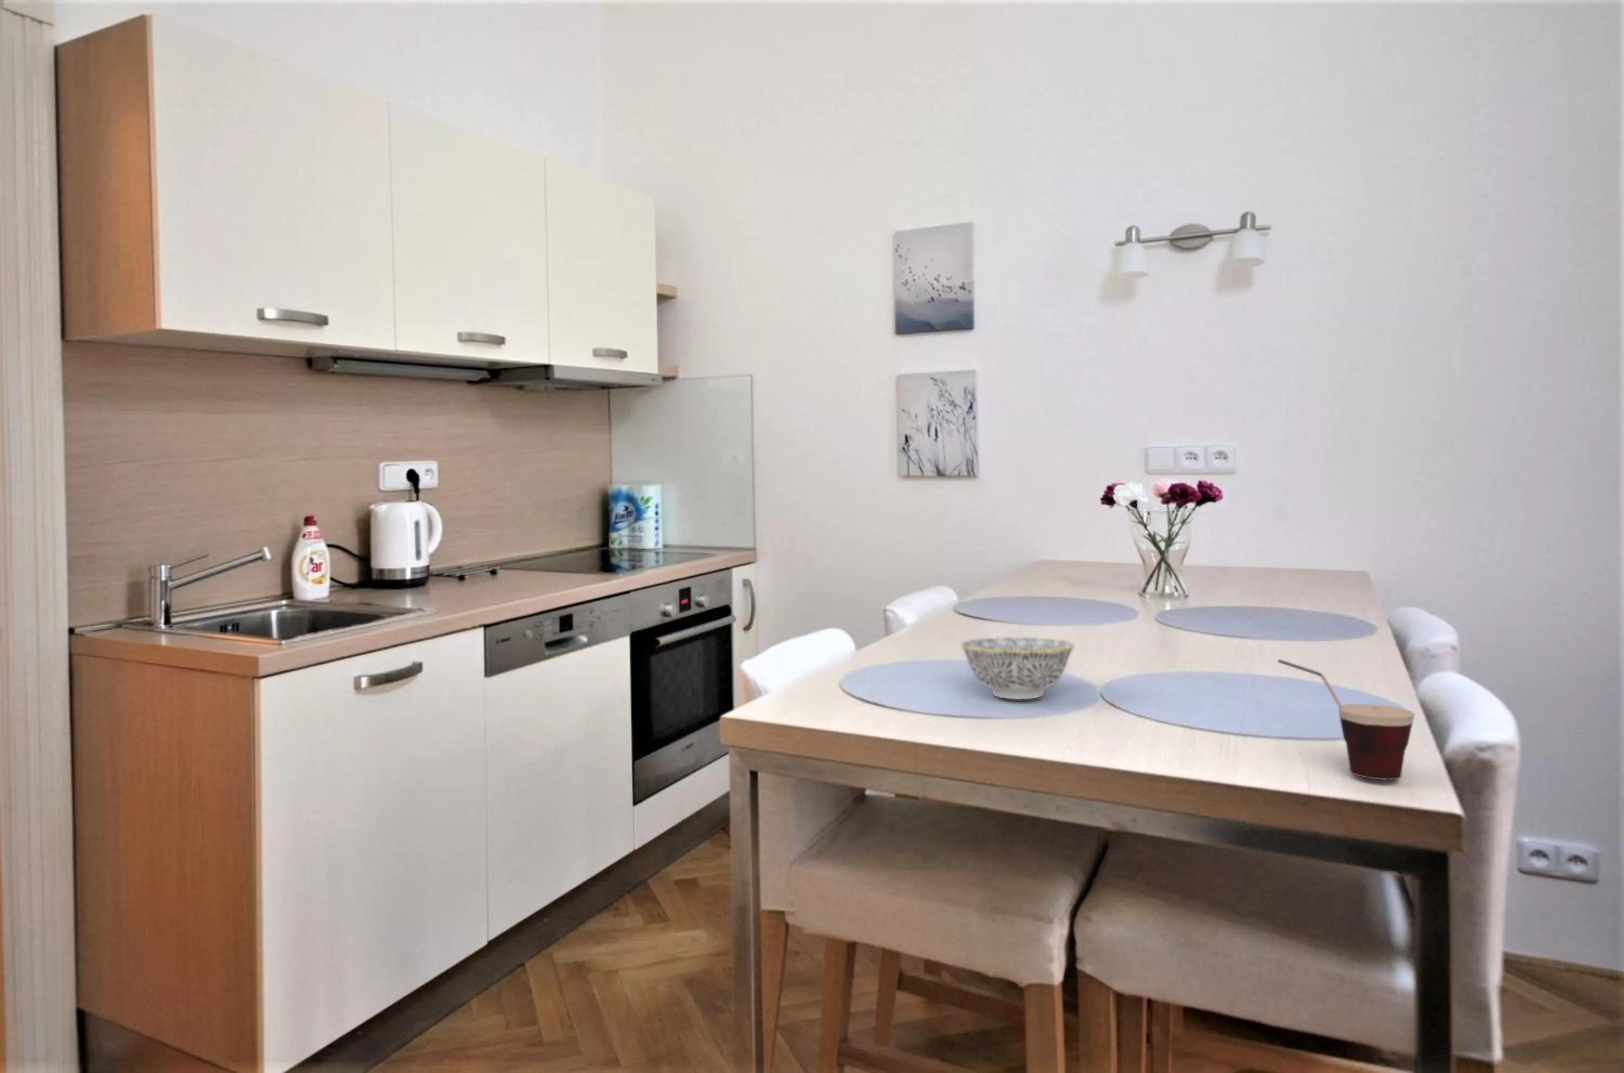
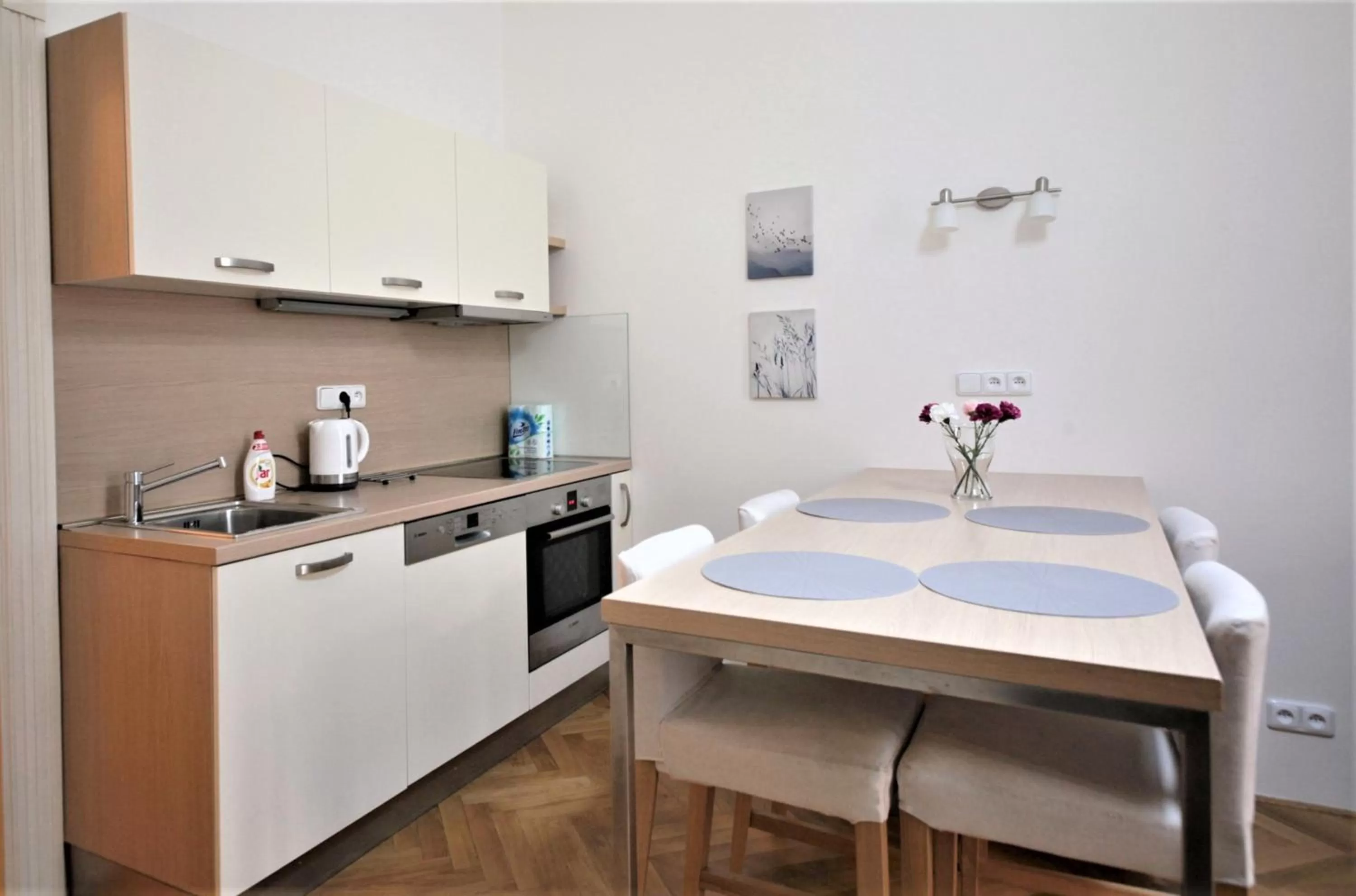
- cup [1277,659,1416,781]
- bowl [961,636,1075,701]
